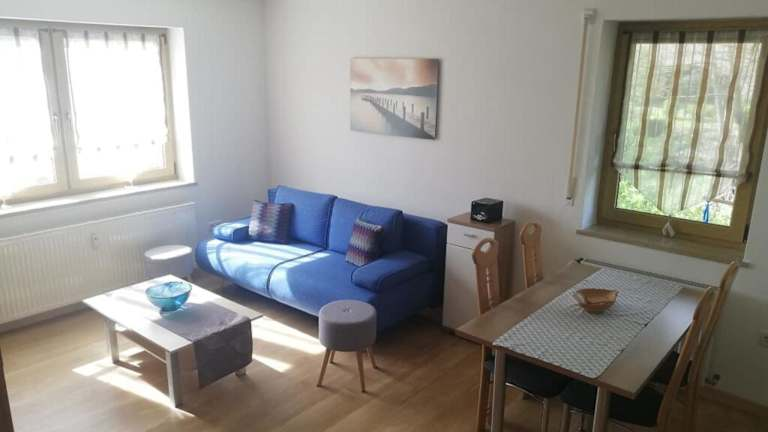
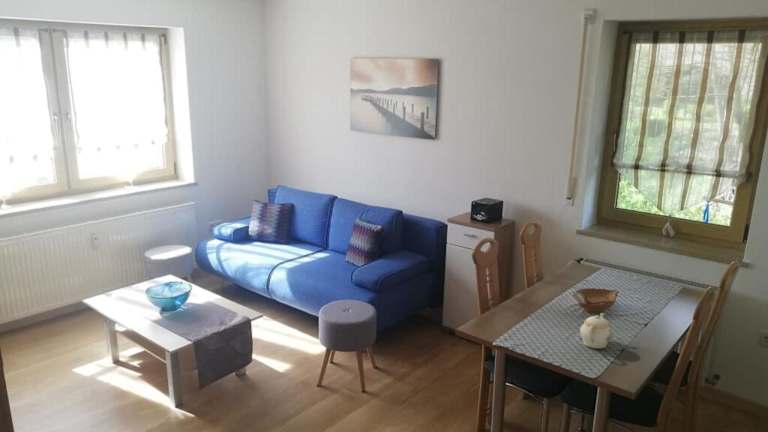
+ teapot [579,312,613,349]
